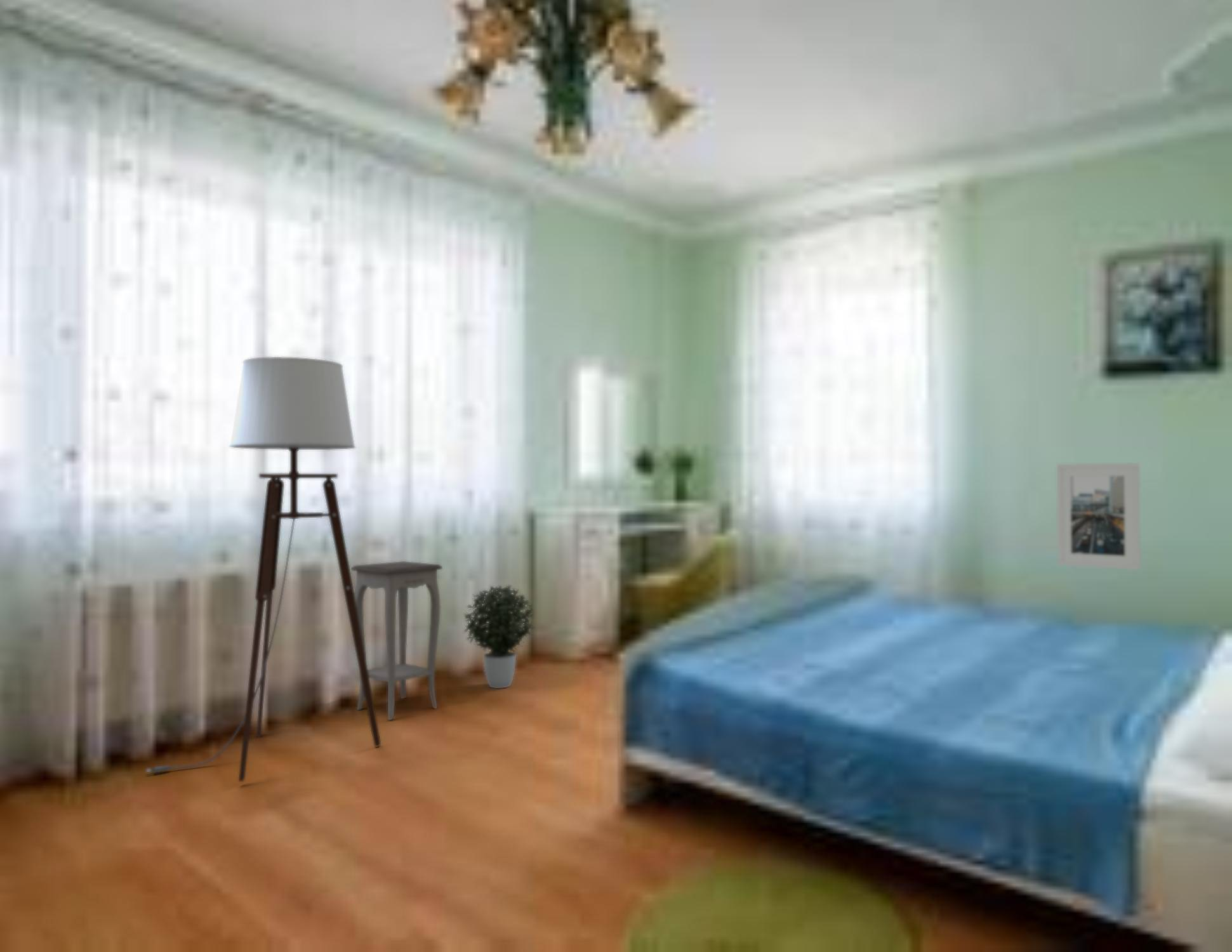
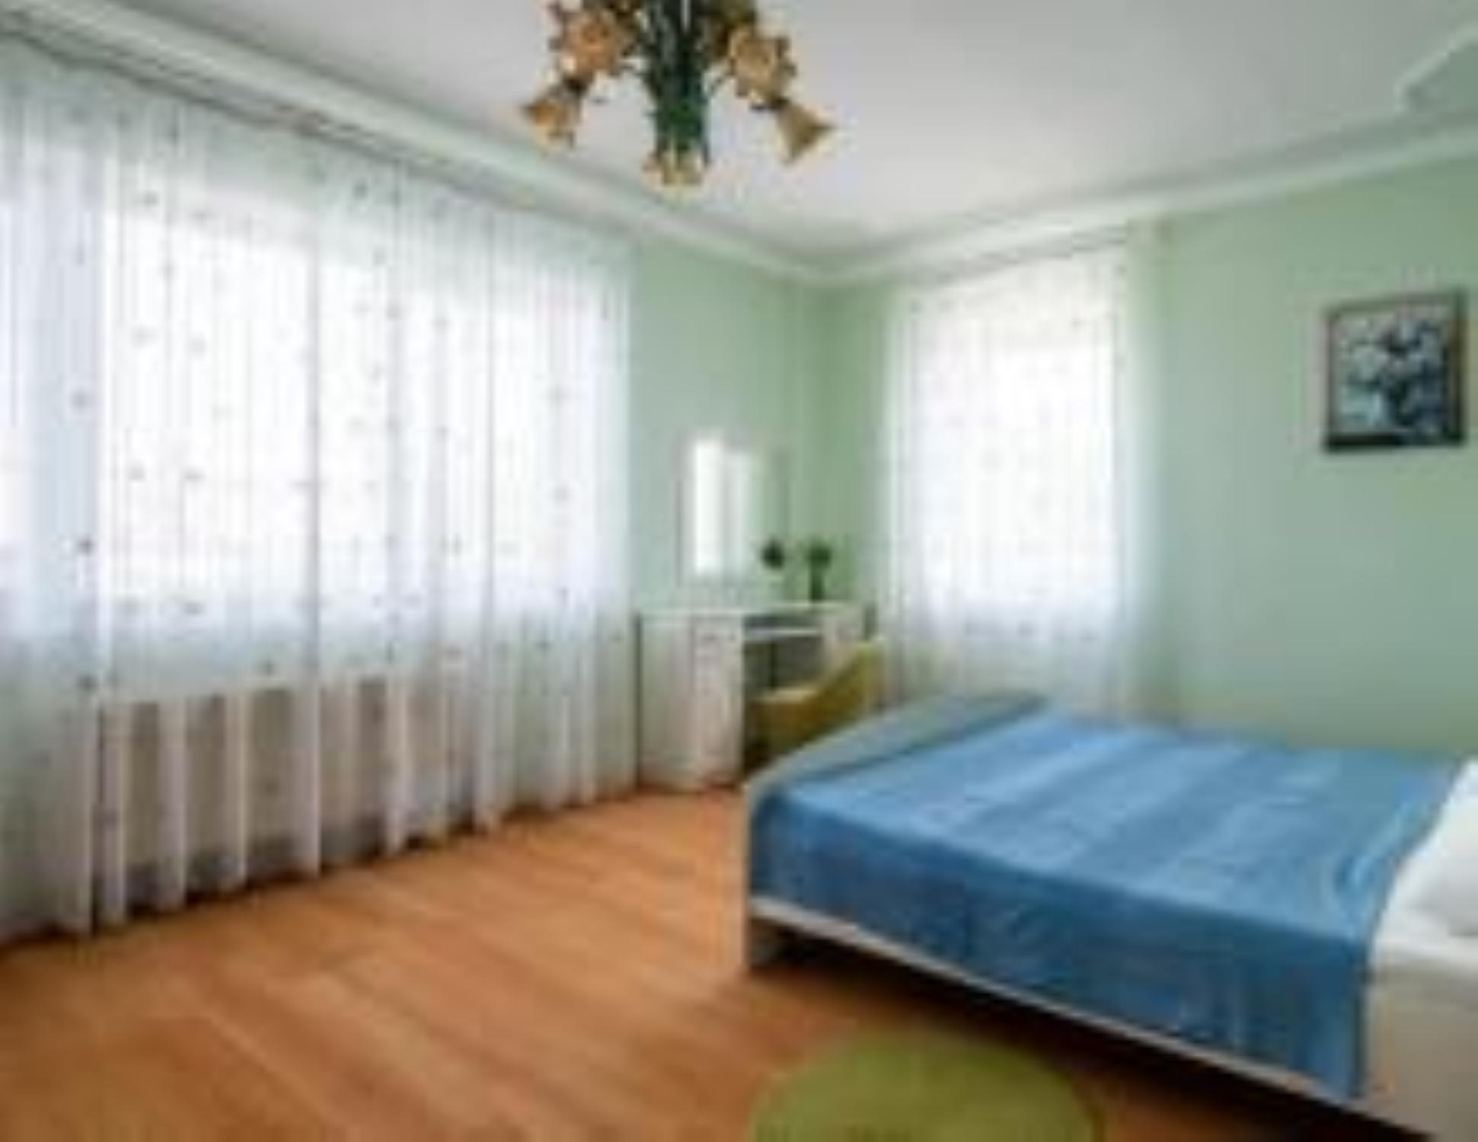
- potted plant [462,584,536,689]
- accent table [350,560,443,720]
- floor lamp [146,356,381,783]
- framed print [1056,462,1141,570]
